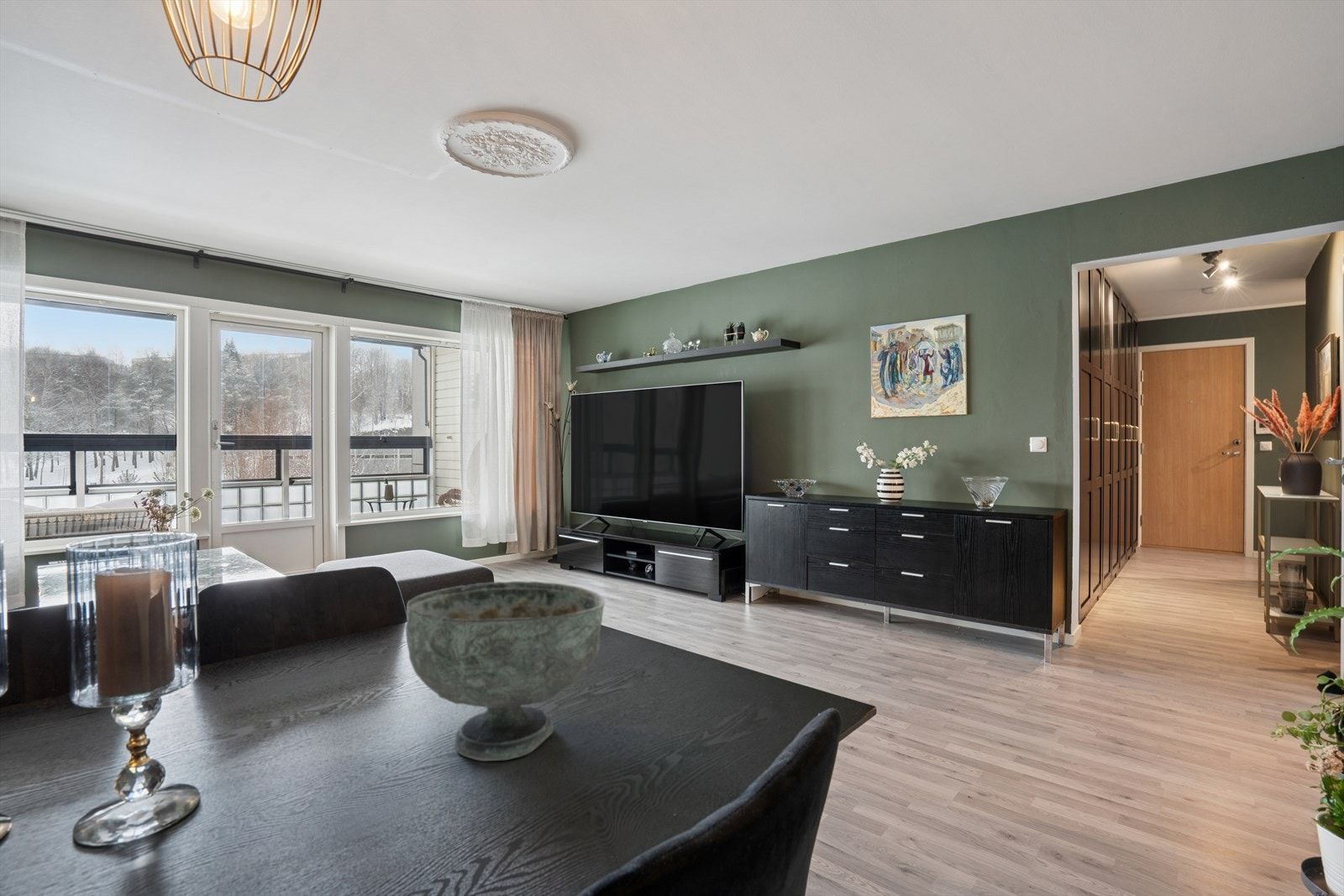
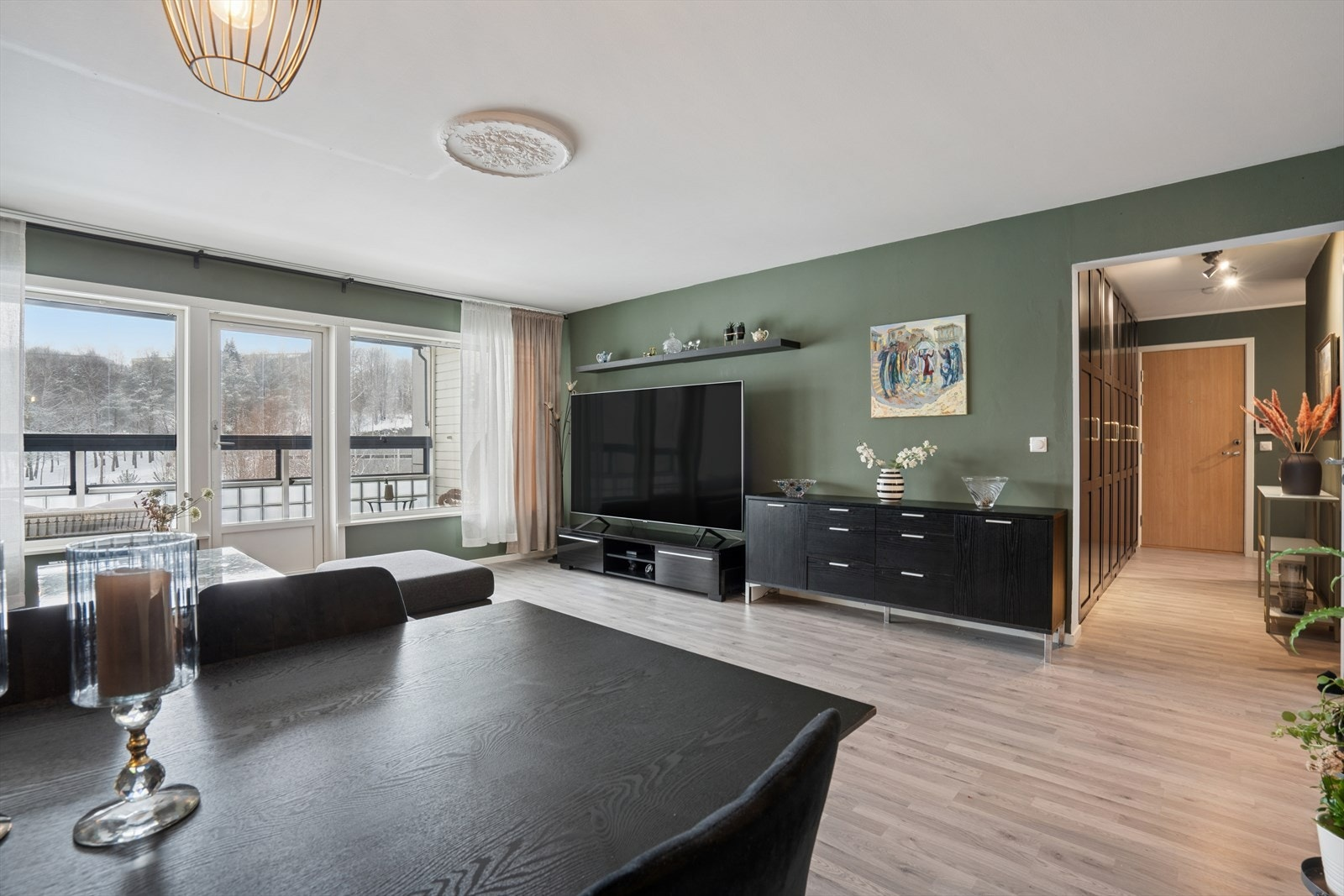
- decorative bowl [405,580,606,762]
